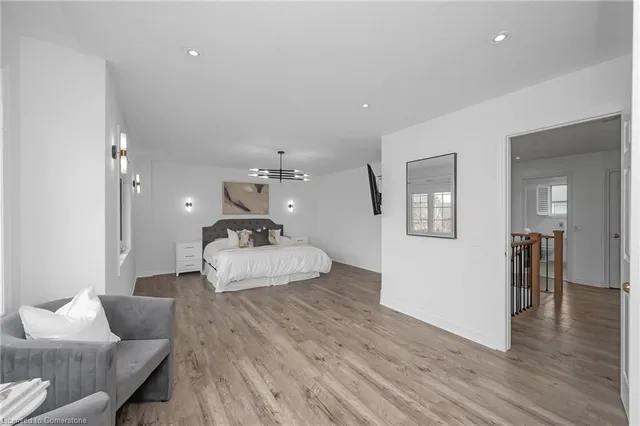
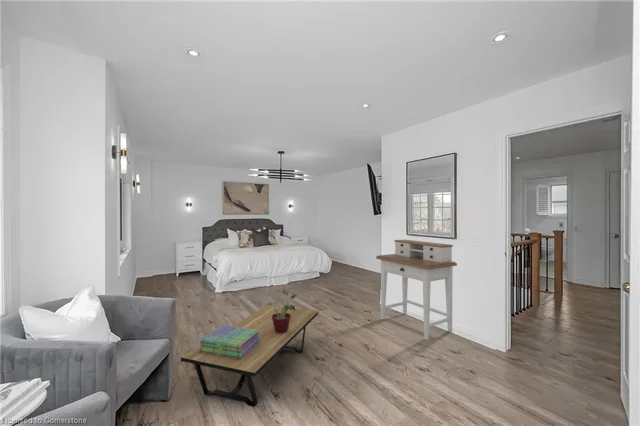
+ potted plant [267,288,300,334]
+ stack of books [198,325,261,359]
+ coffee table [180,304,319,408]
+ desk [375,239,458,341]
